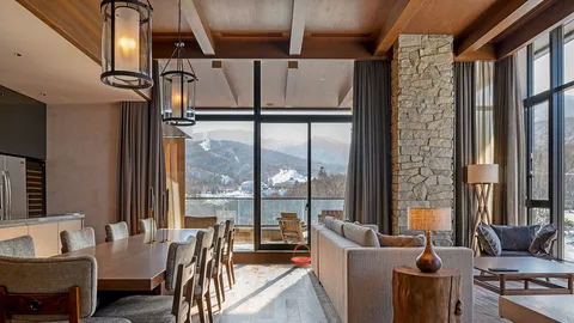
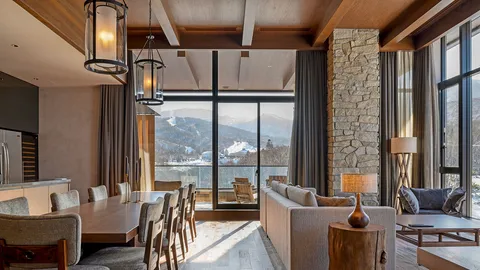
- basket [291,243,312,269]
